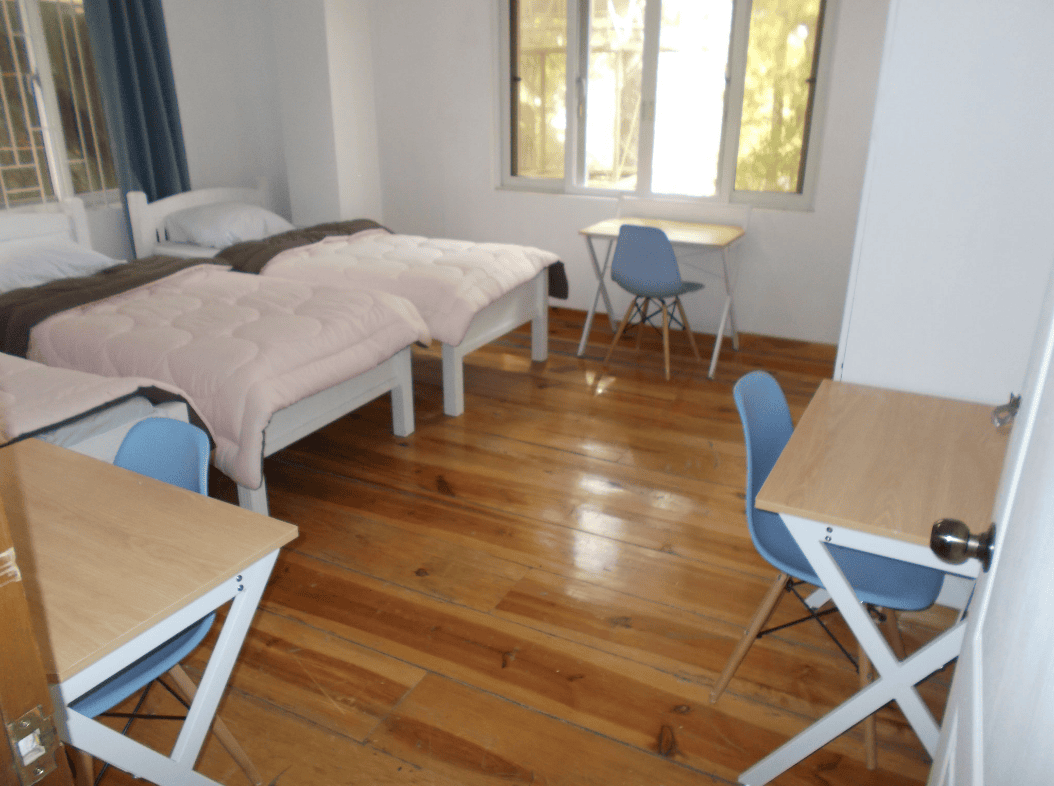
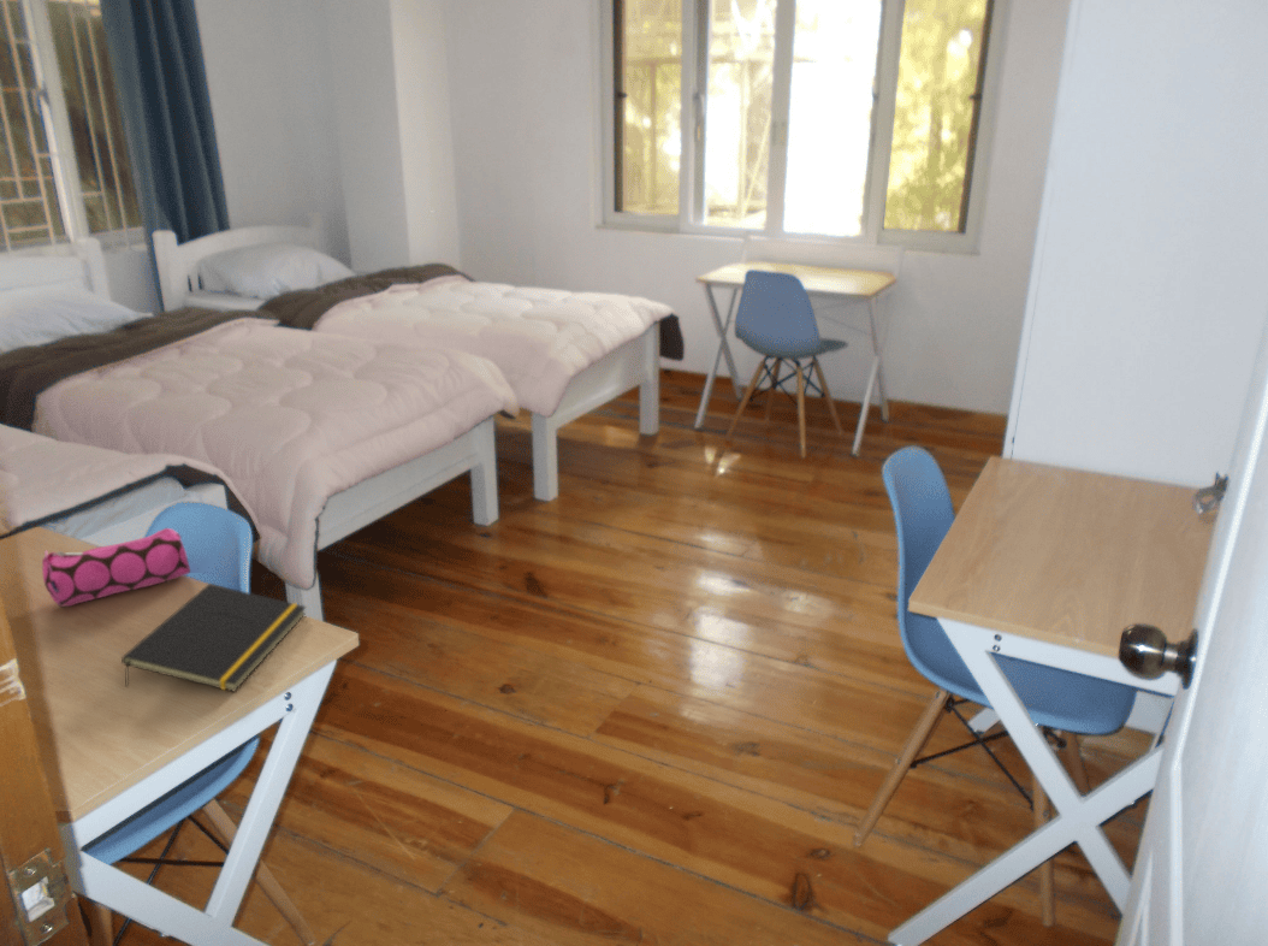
+ pencil case [41,527,191,608]
+ notepad [120,583,307,693]
